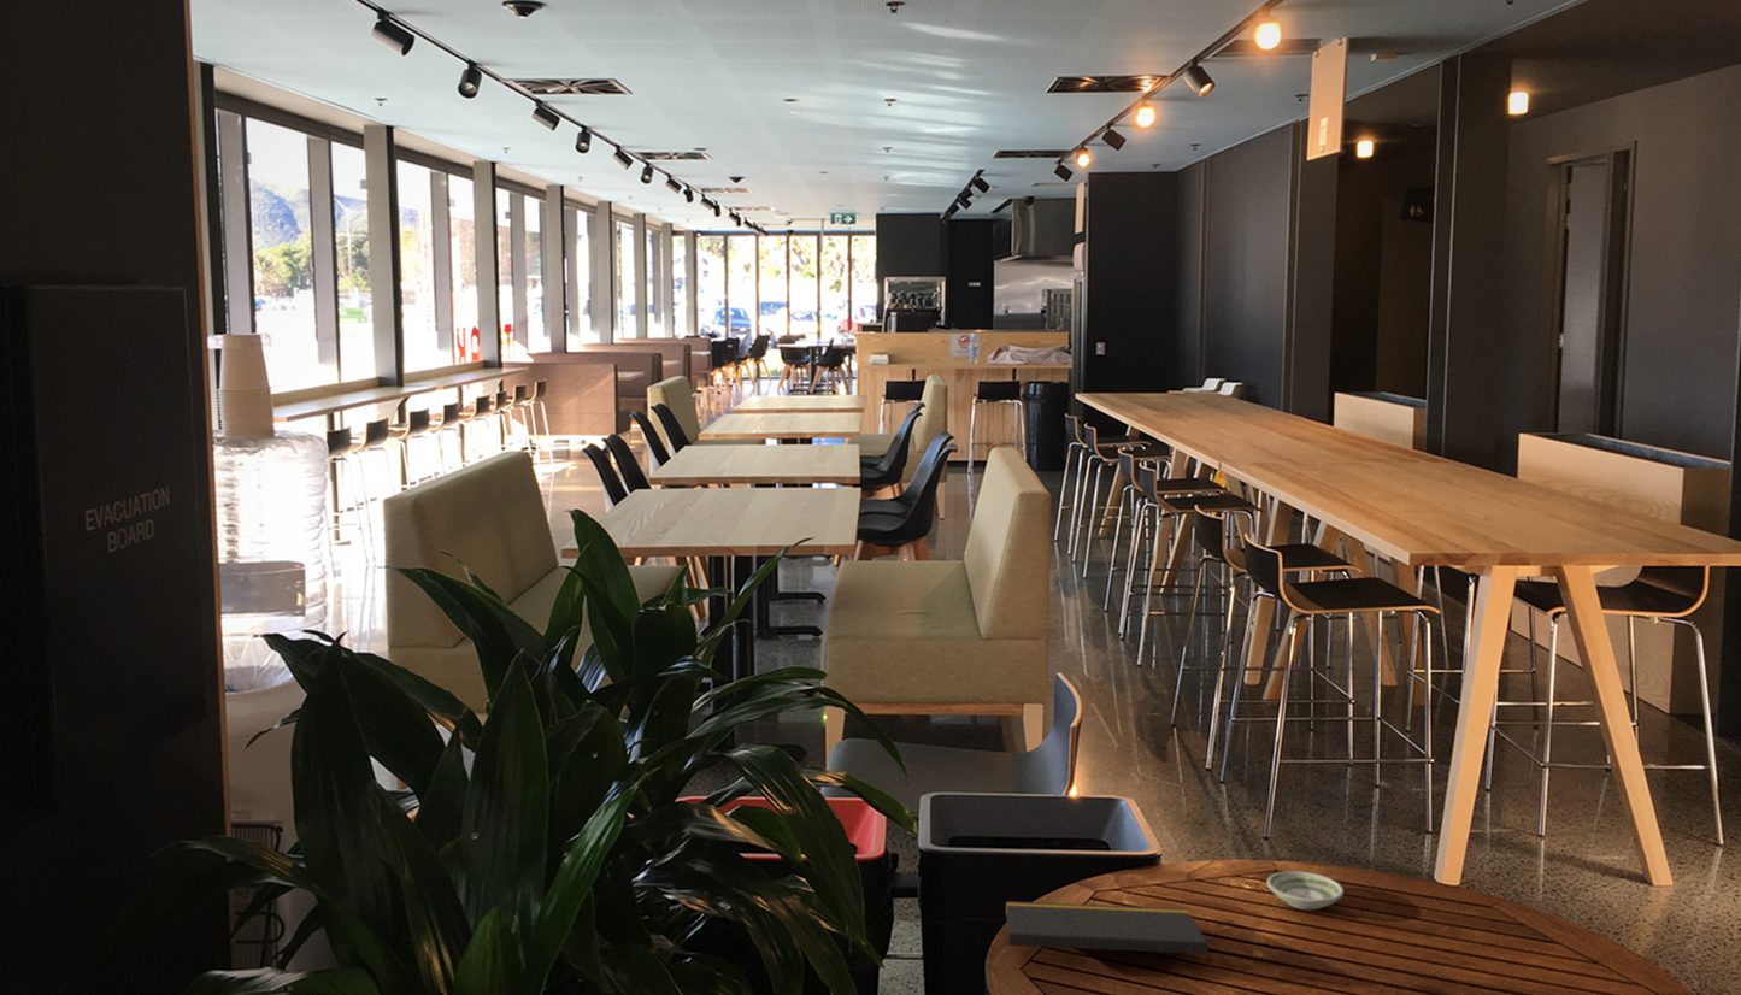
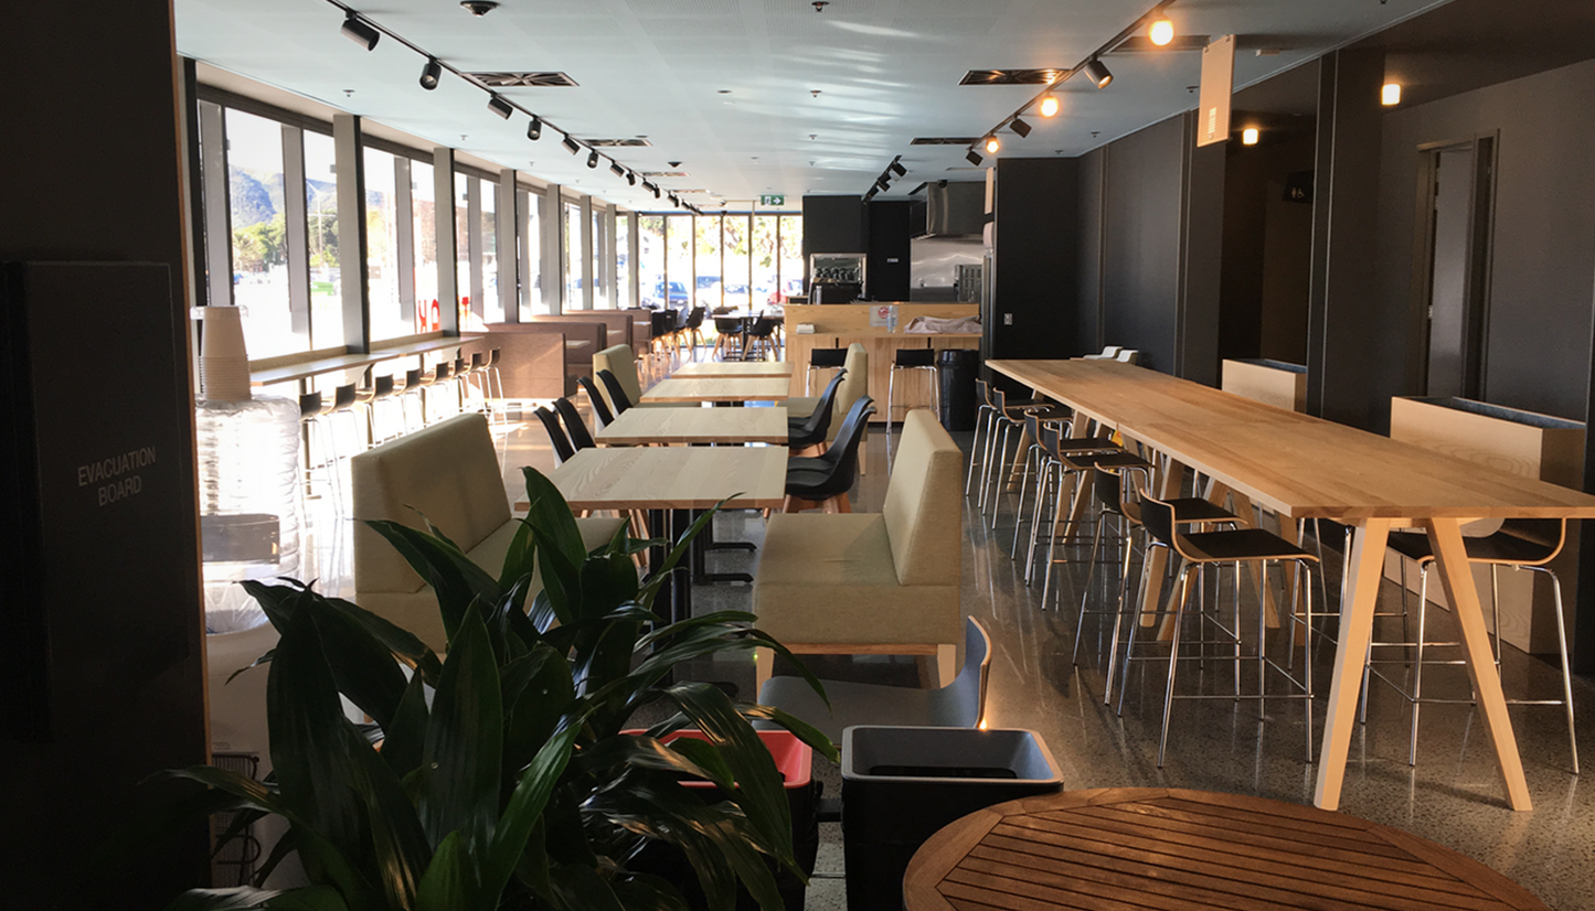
- notepad [1005,900,1213,981]
- saucer [1266,870,1345,911]
